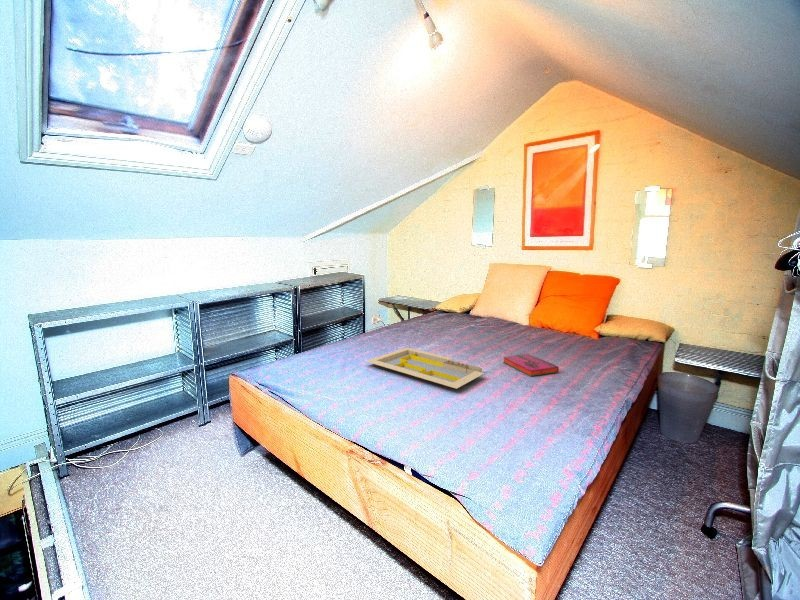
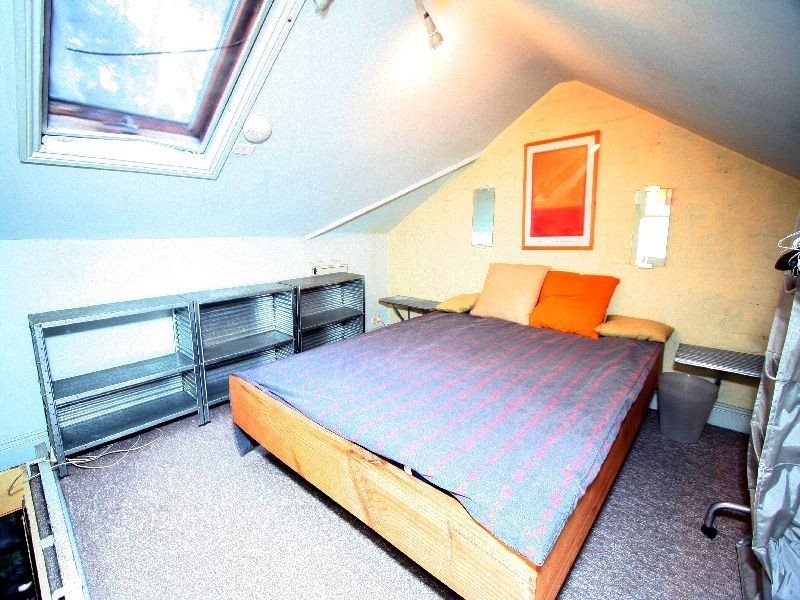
- serving tray [365,347,485,389]
- hardback book [502,353,560,377]
